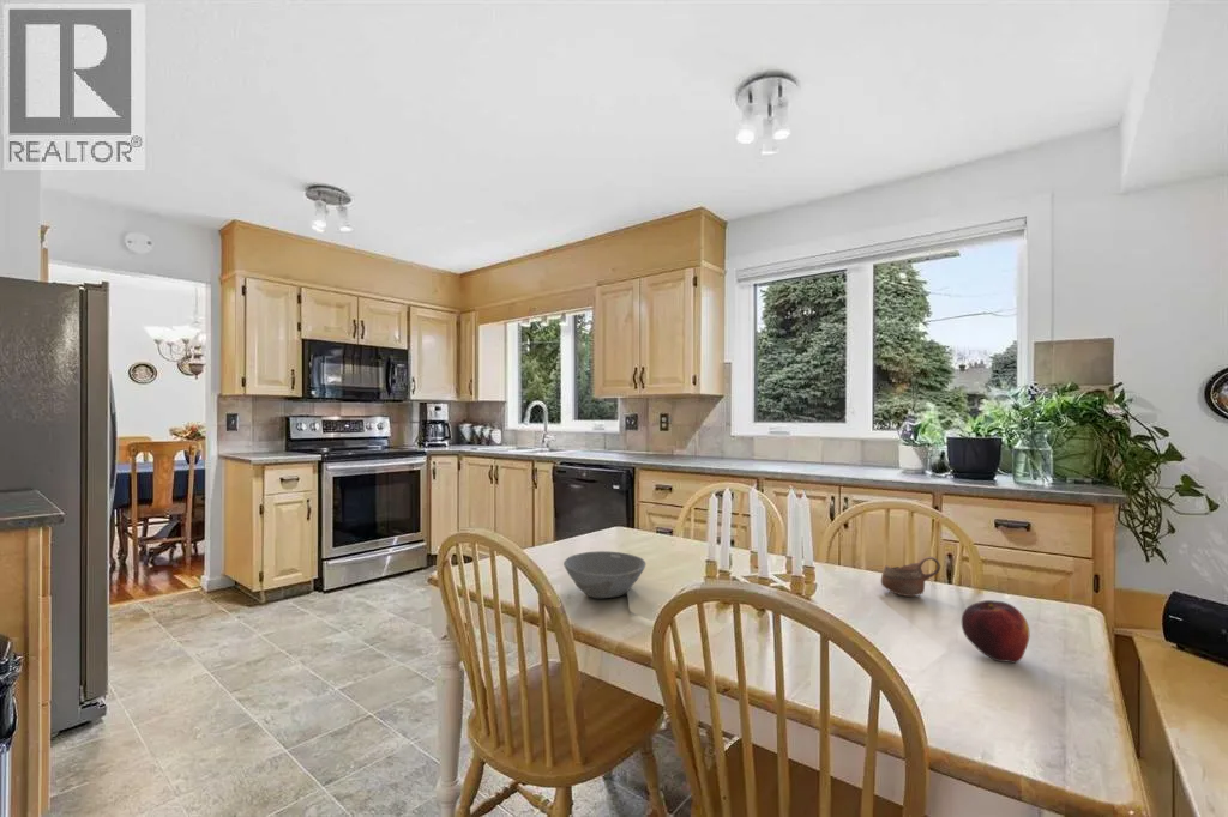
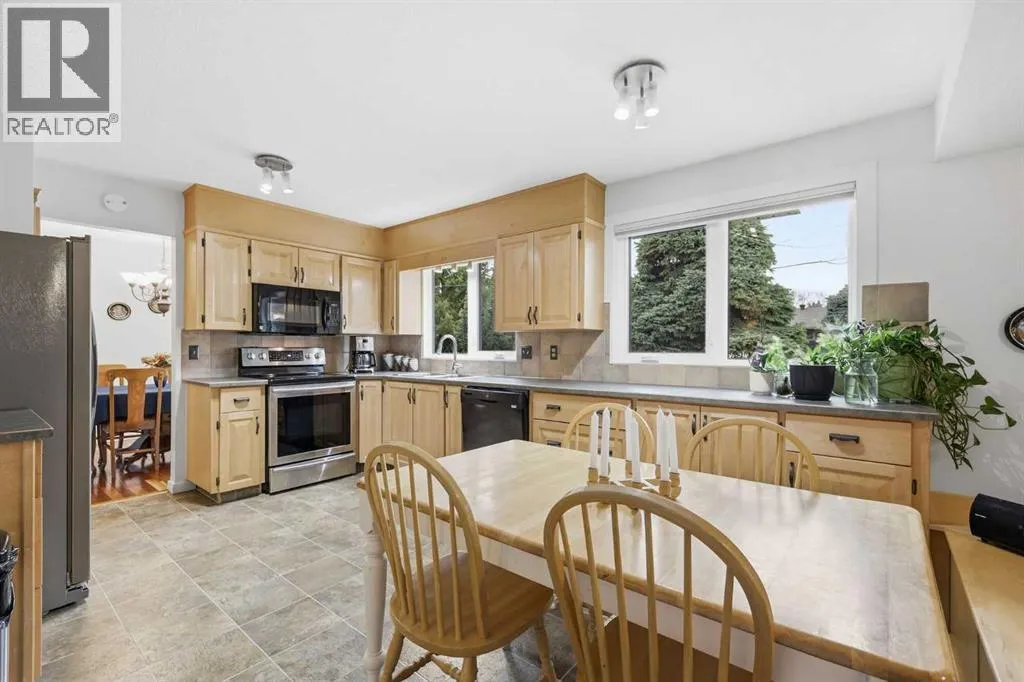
- cup [880,556,941,598]
- bowl [562,550,646,599]
- fruit [961,599,1030,664]
